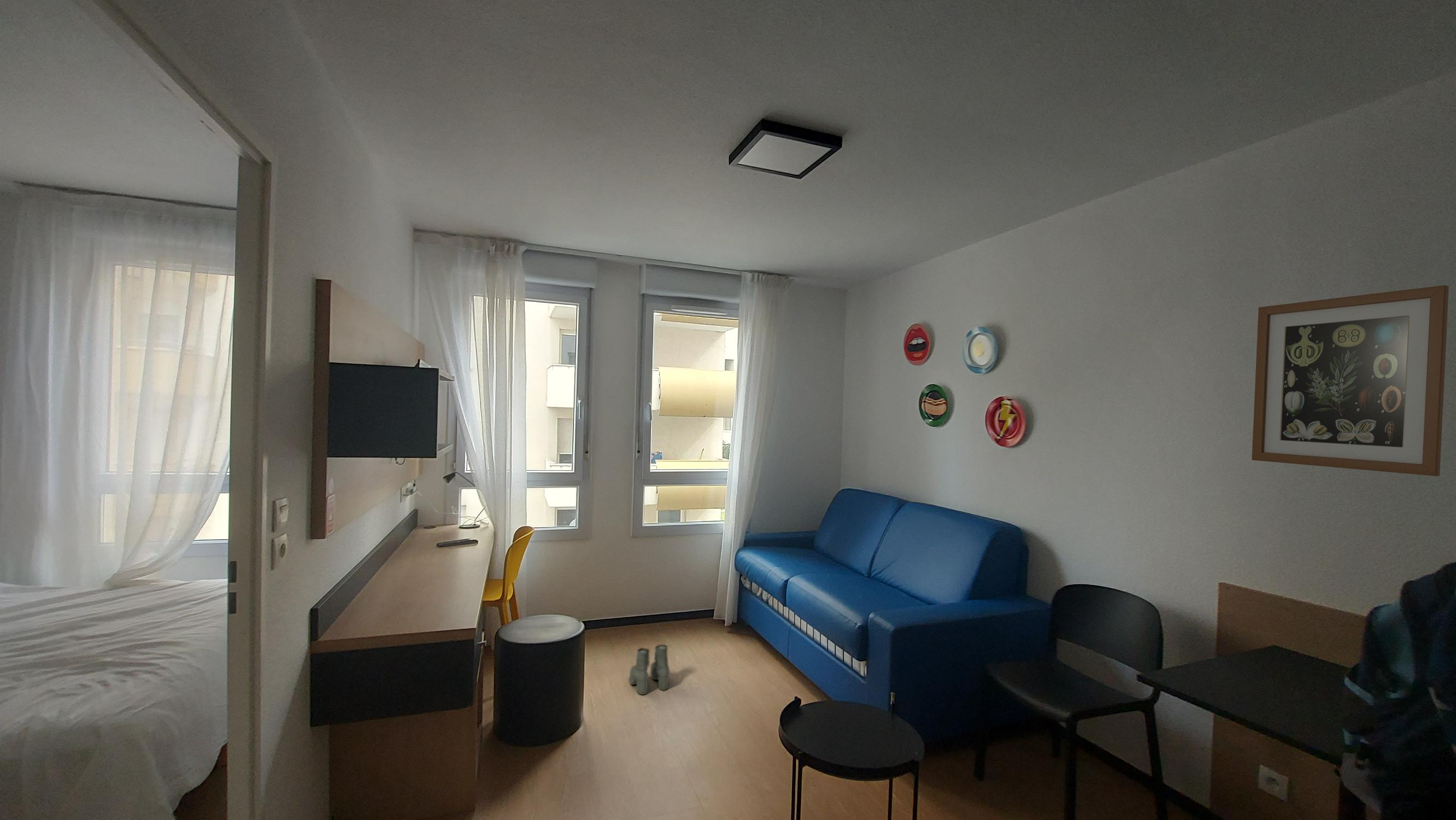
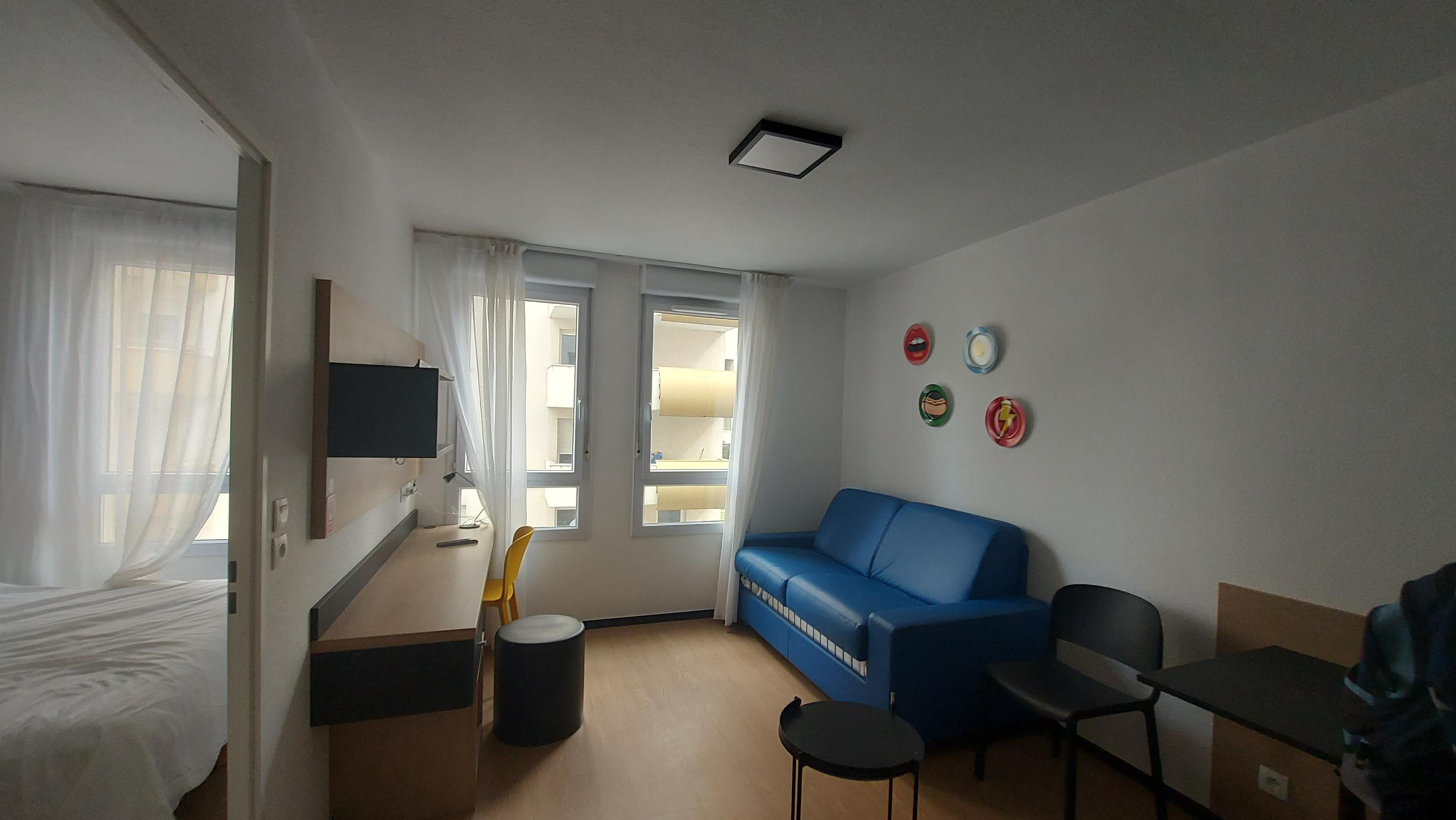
- wall art [1251,285,1449,477]
- boots [629,644,670,695]
